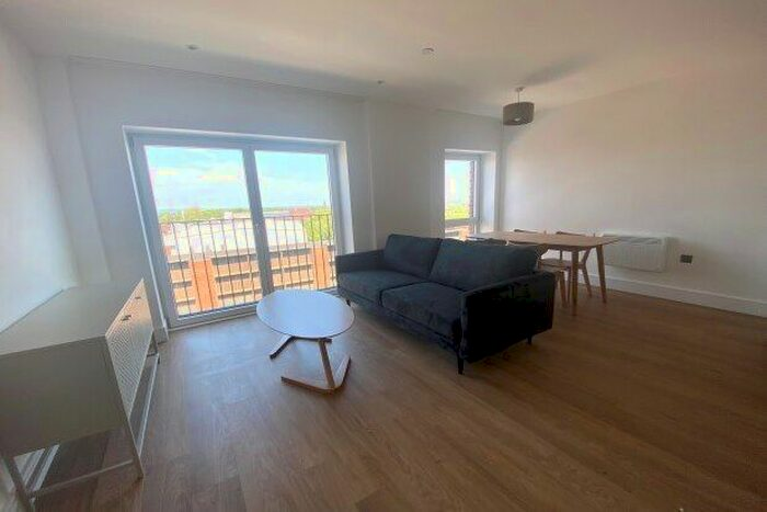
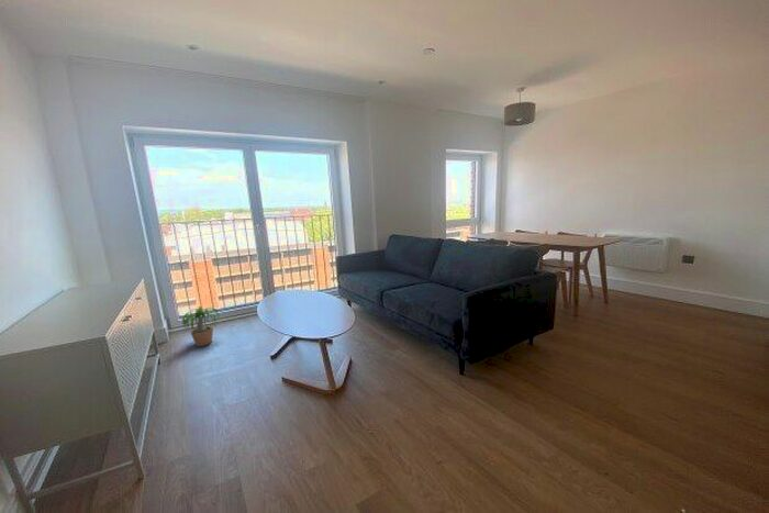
+ potted plant [178,305,224,347]
